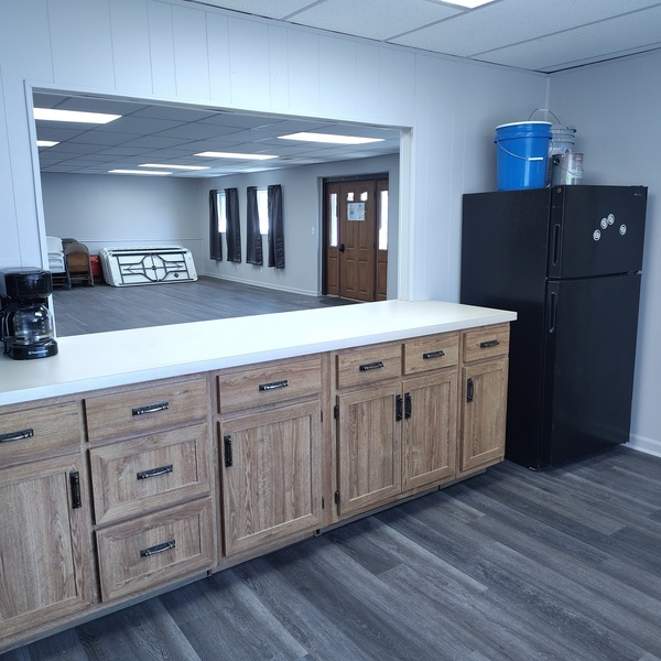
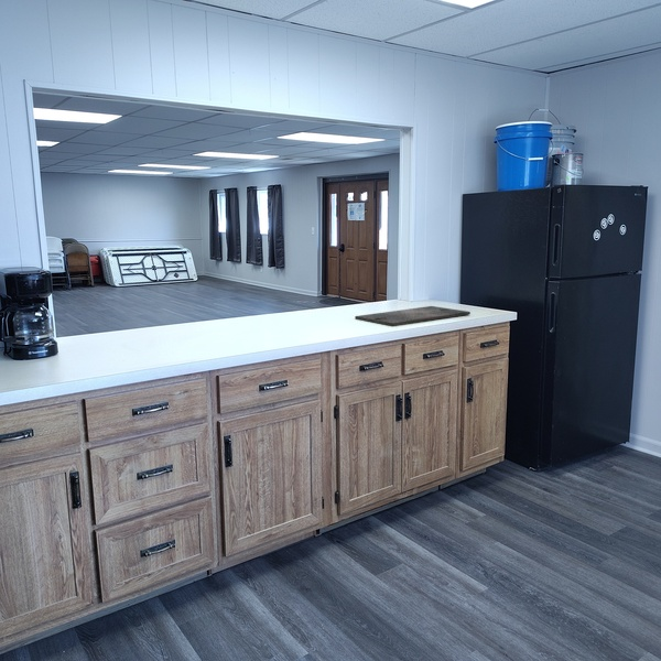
+ cutting board [354,305,472,327]
